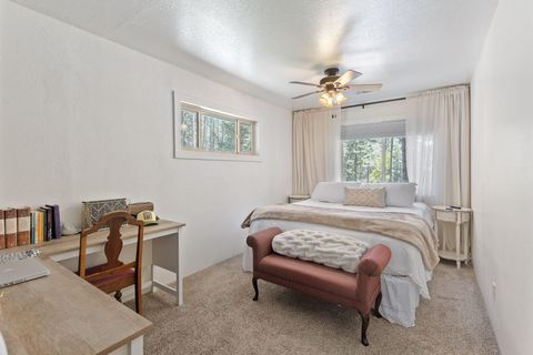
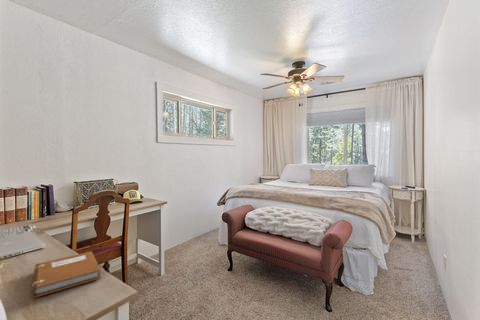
+ notebook [31,250,101,298]
